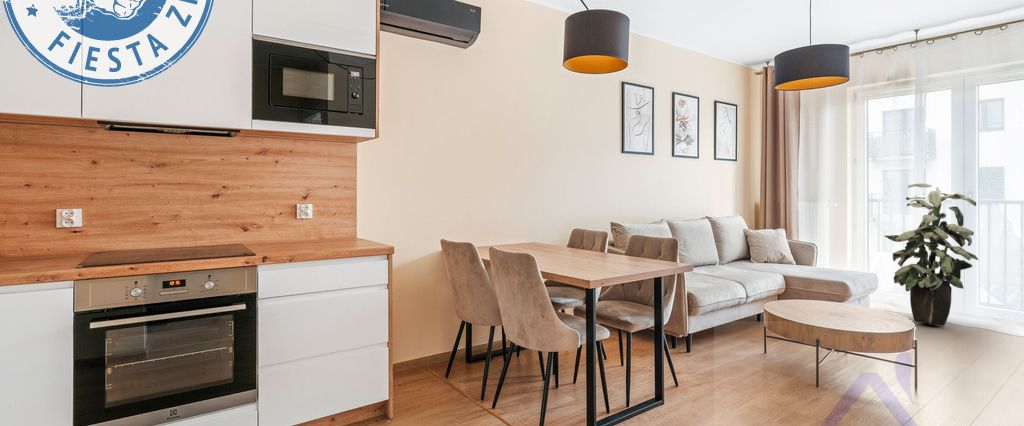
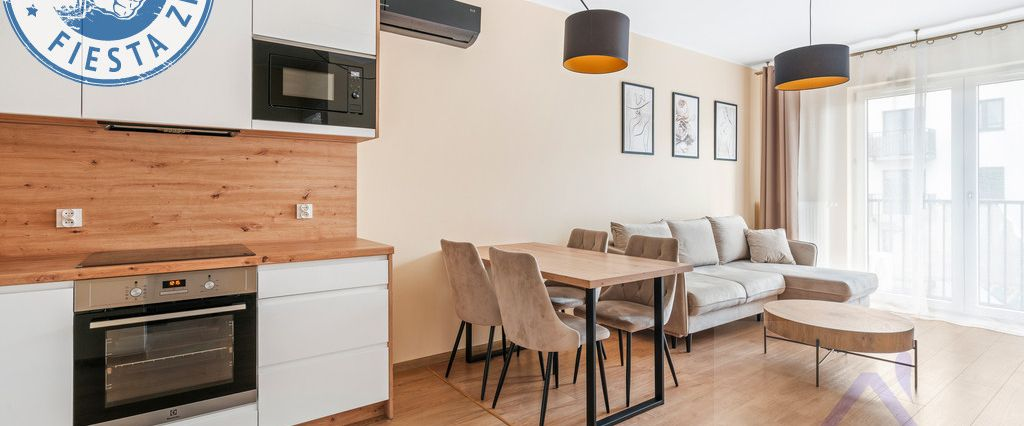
- indoor plant [883,183,979,327]
